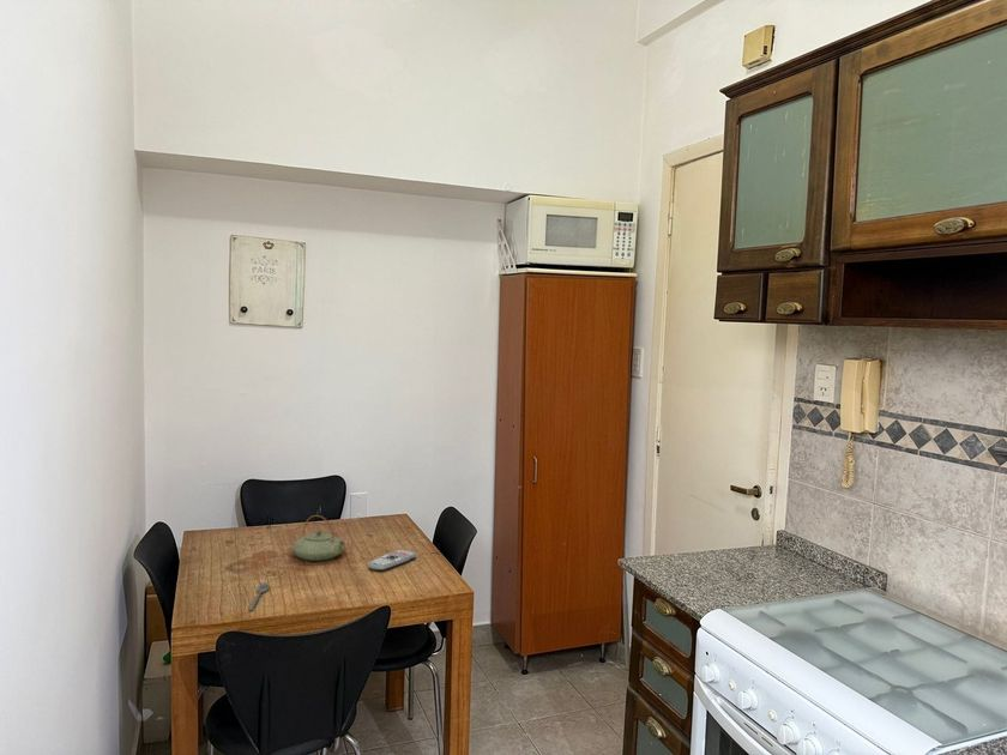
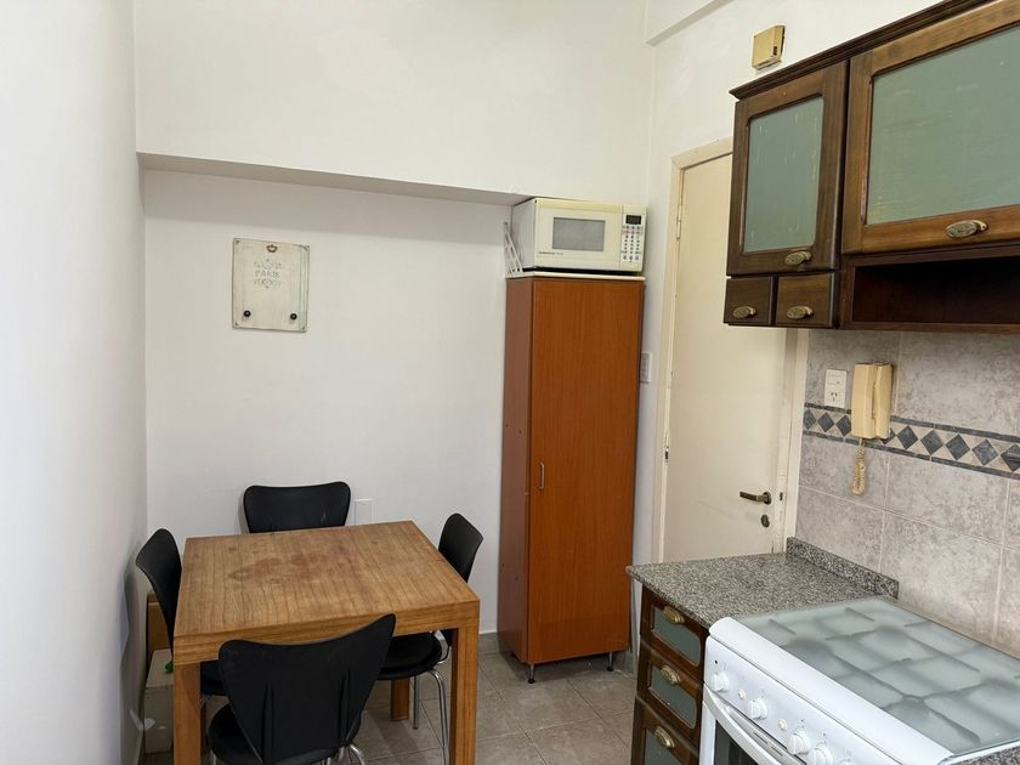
- teapot [290,514,346,562]
- spoon [248,581,270,611]
- remote control [367,549,417,572]
